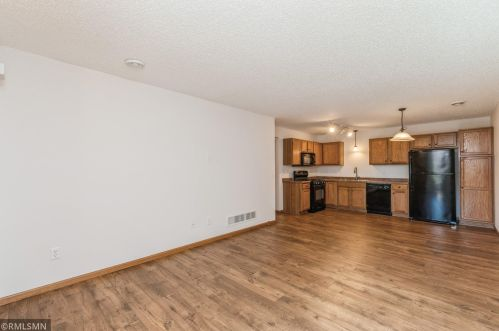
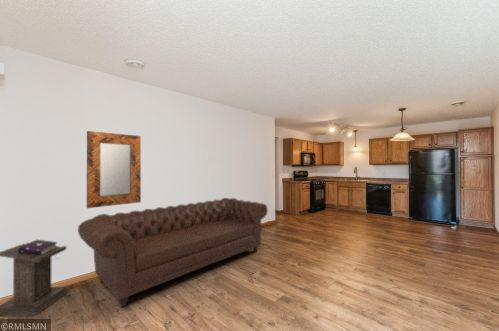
+ sofa [77,197,269,308]
+ lectern [0,239,68,318]
+ home mirror [86,130,142,209]
